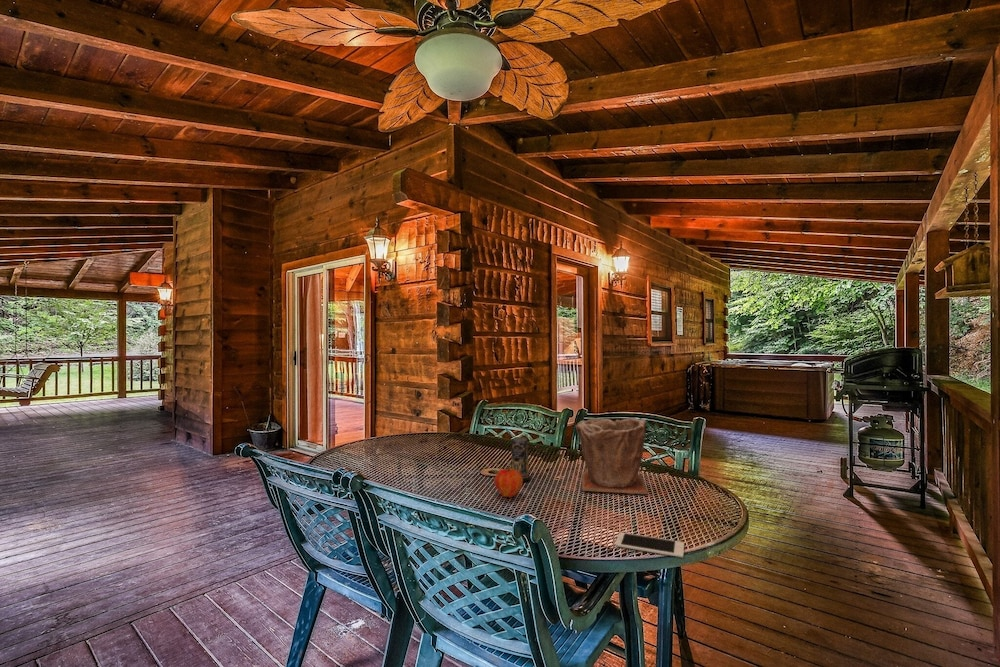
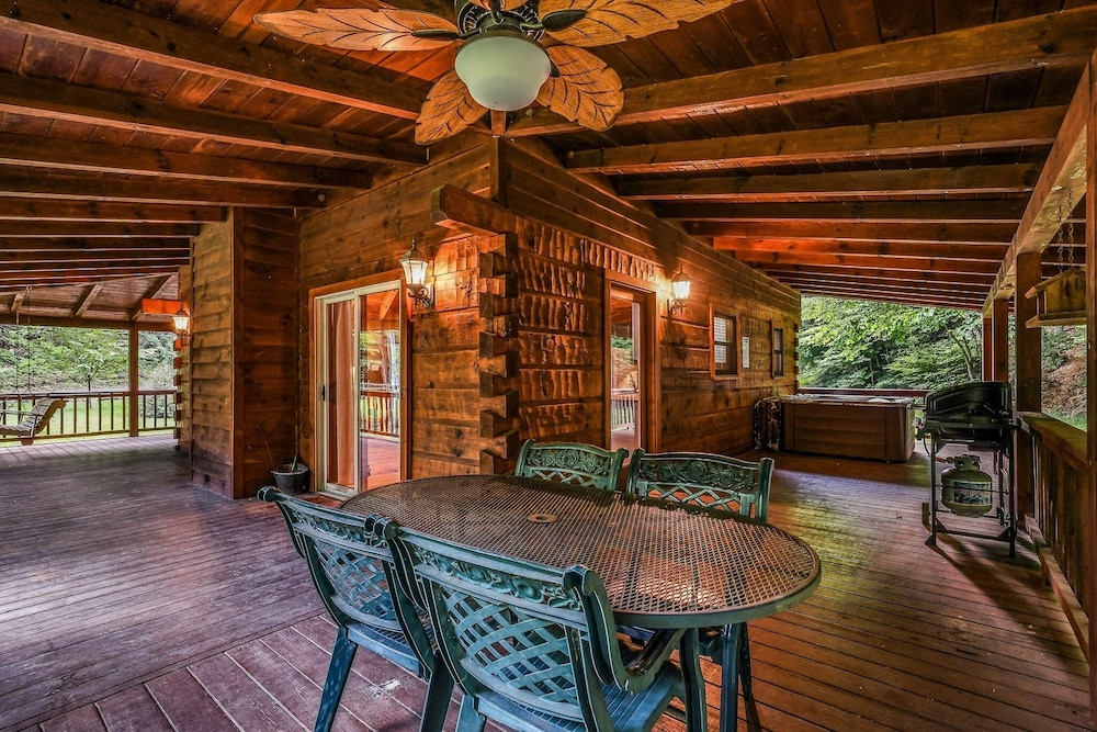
- cell phone [614,531,685,558]
- fruit [493,464,524,499]
- plant pot [574,417,649,495]
- candle [510,436,531,483]
